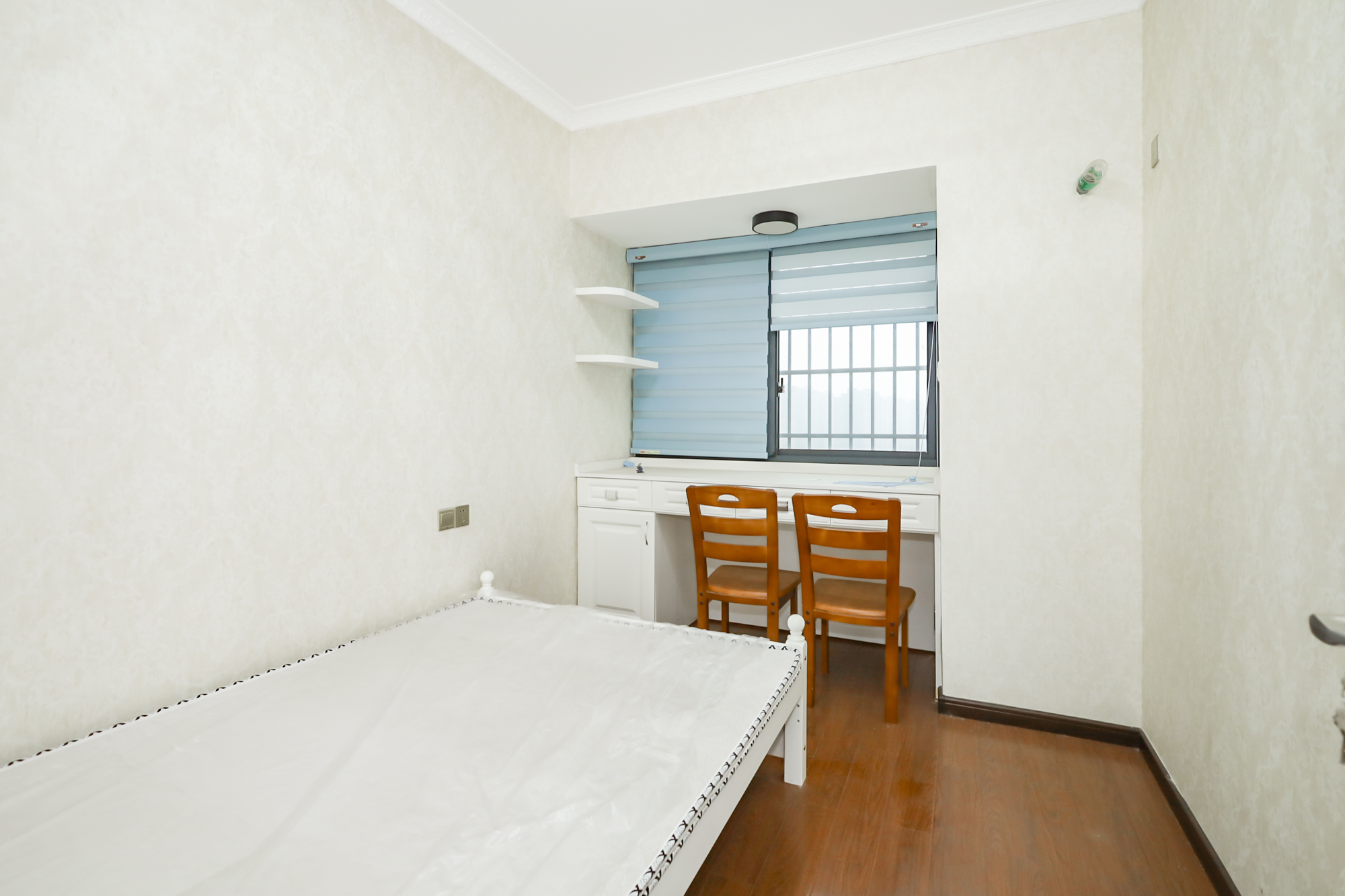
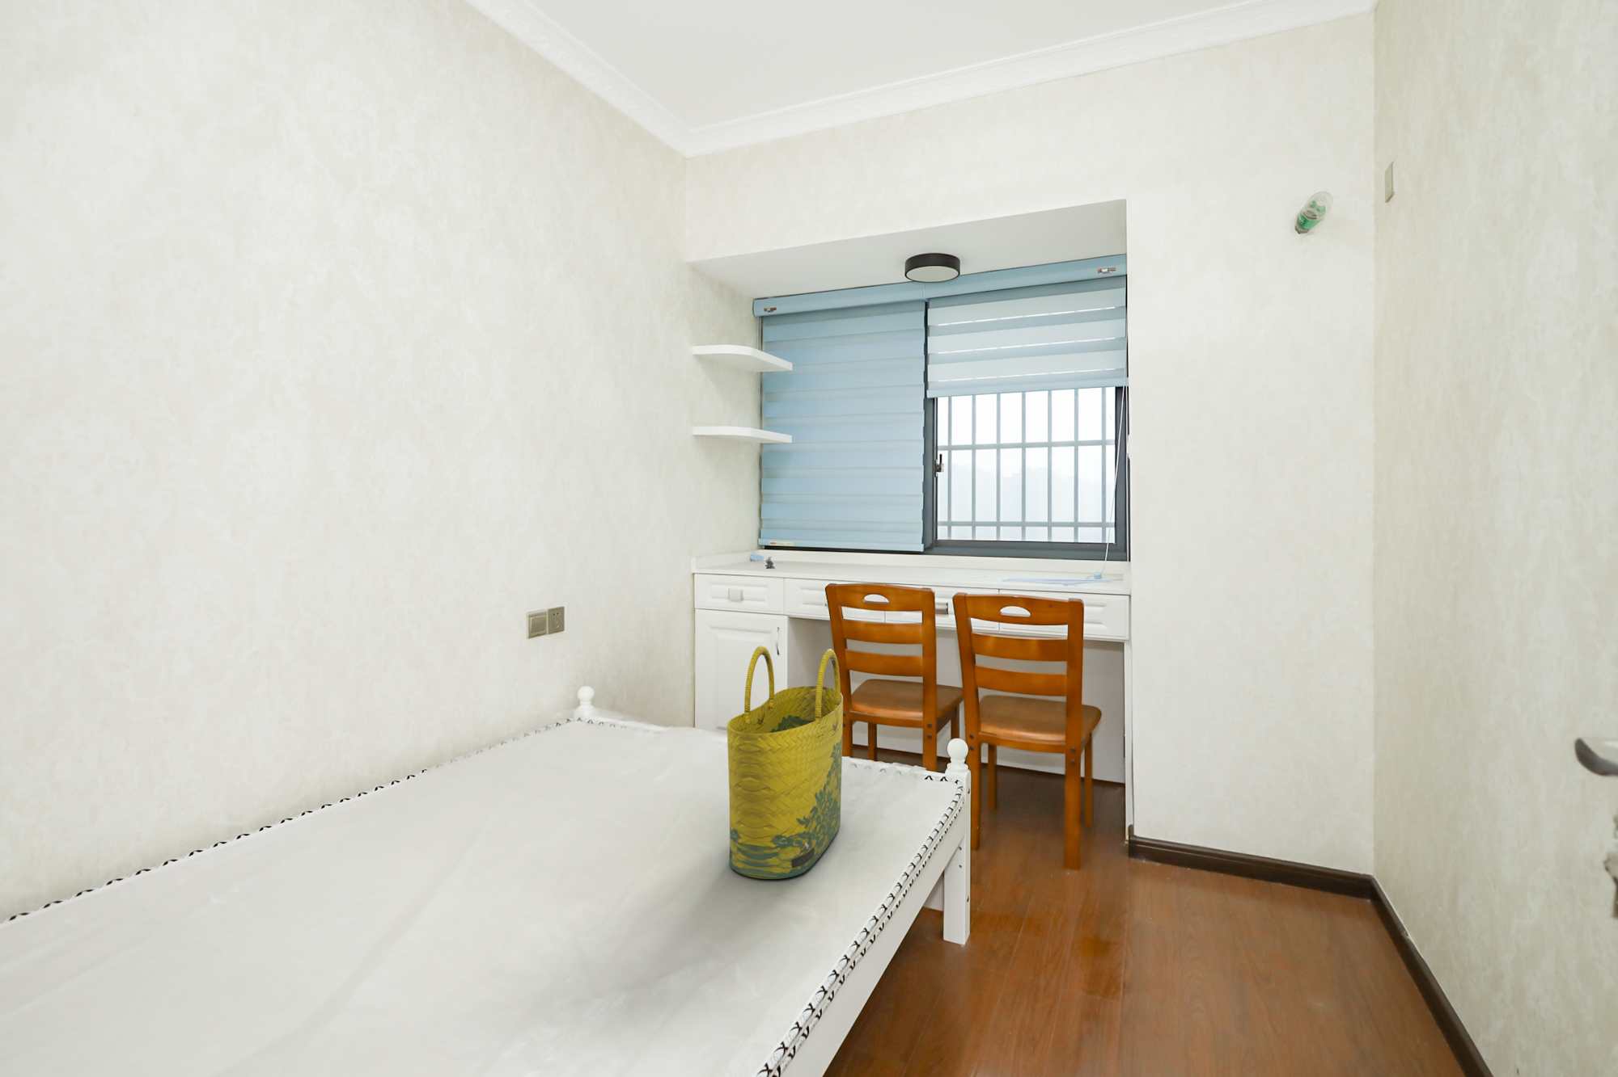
+ tote bag [727,644,843,880]
